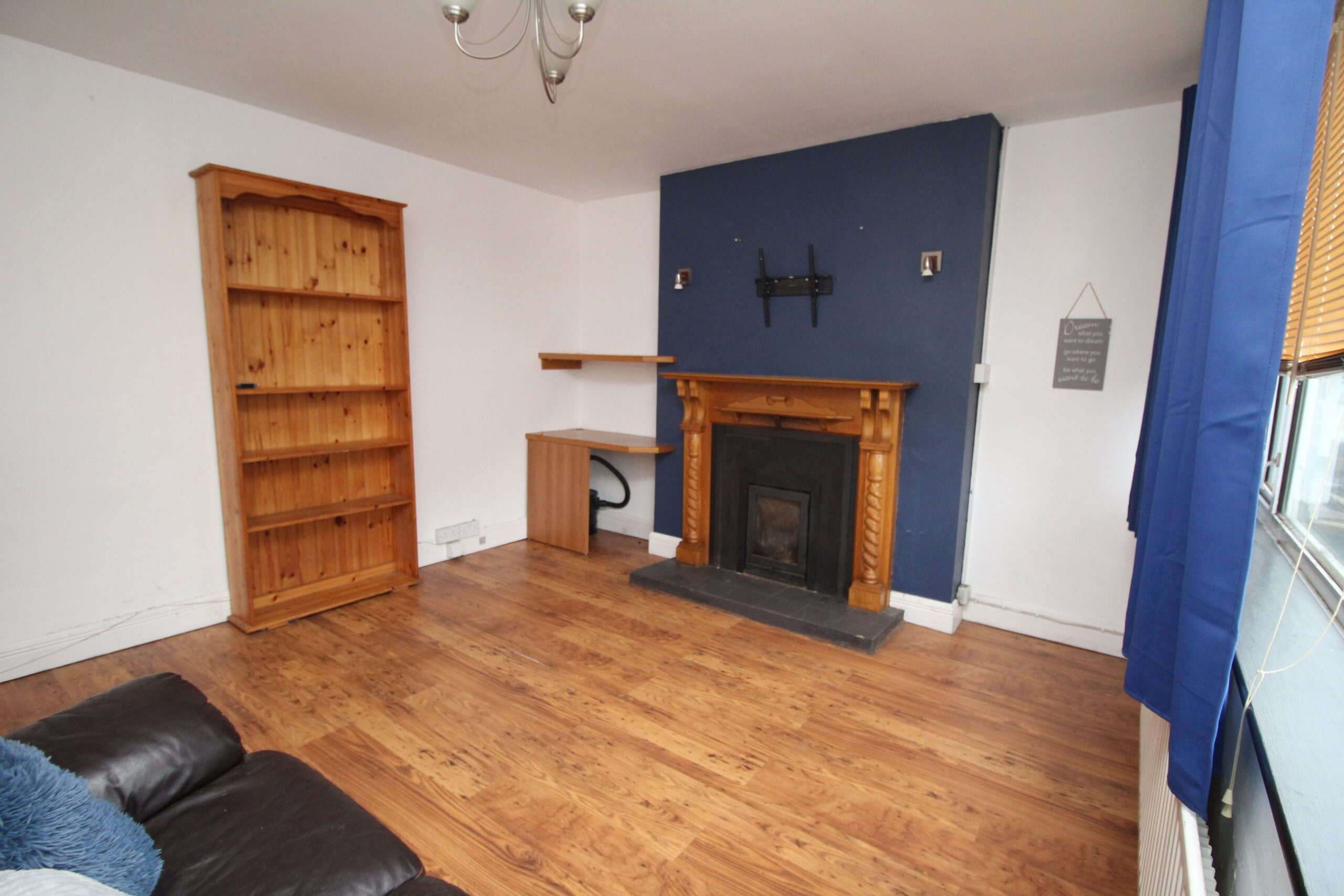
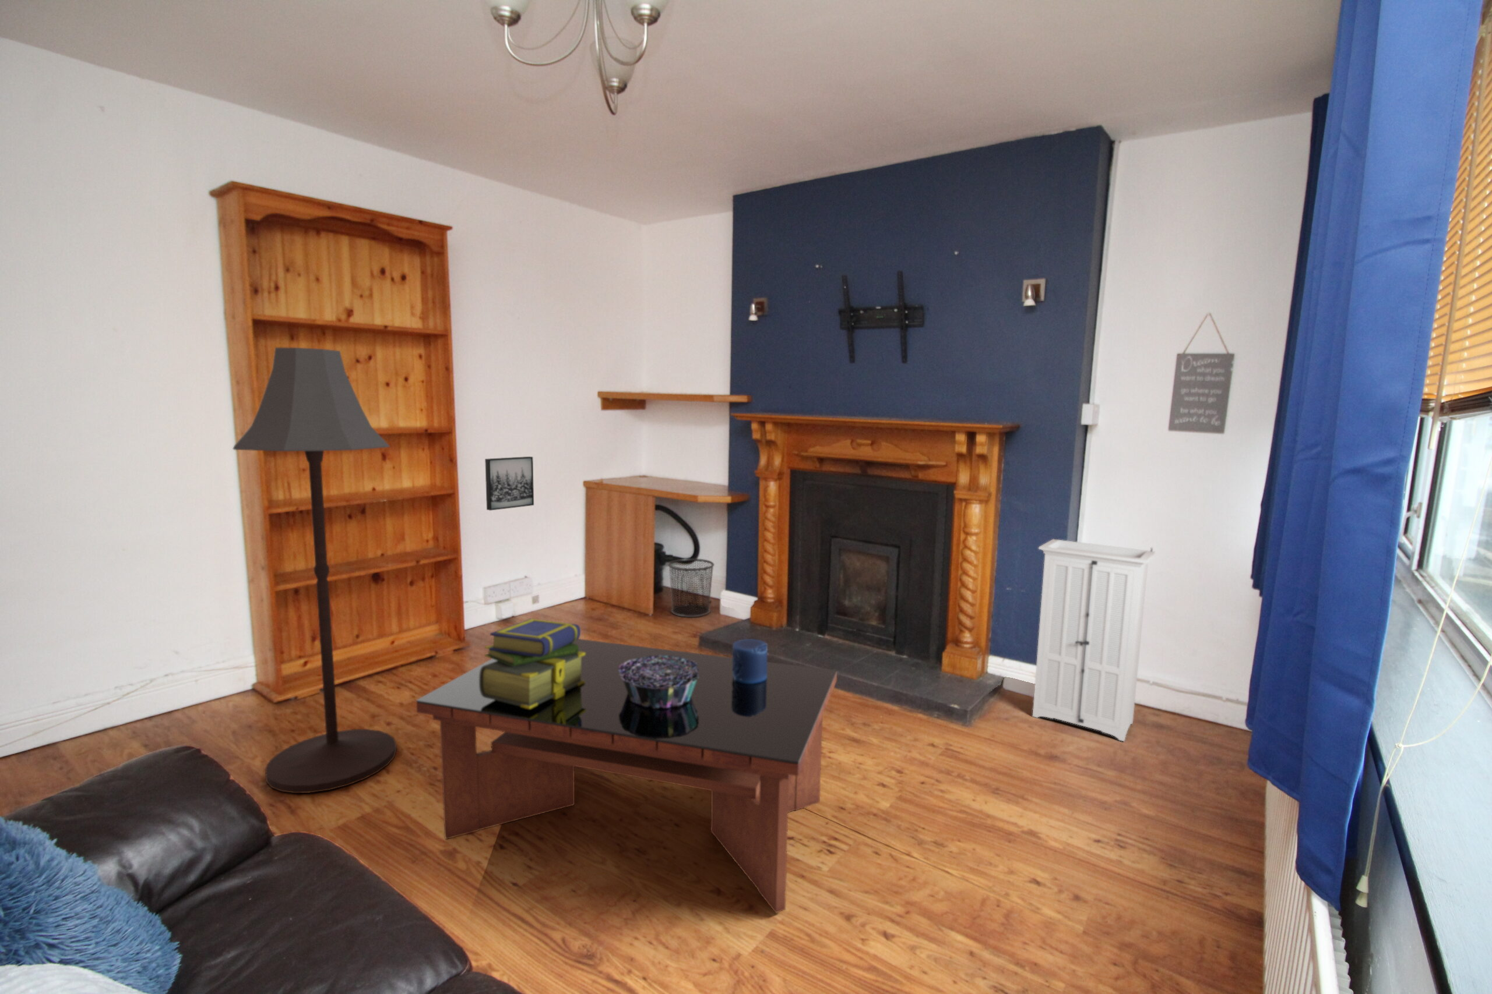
+ stack of books [480,618,585,709]
+ waste bin [667,558,715,618]
+ wall art [484,456,534,511]
+ decorative bowl [618,656,699,709]
+ floor lamp [232,347,397,793]
+ storage cabinet [1032,536,1156,742]
+ coffee table [415,638,837,914]
+ candle [732,638,768,683]
